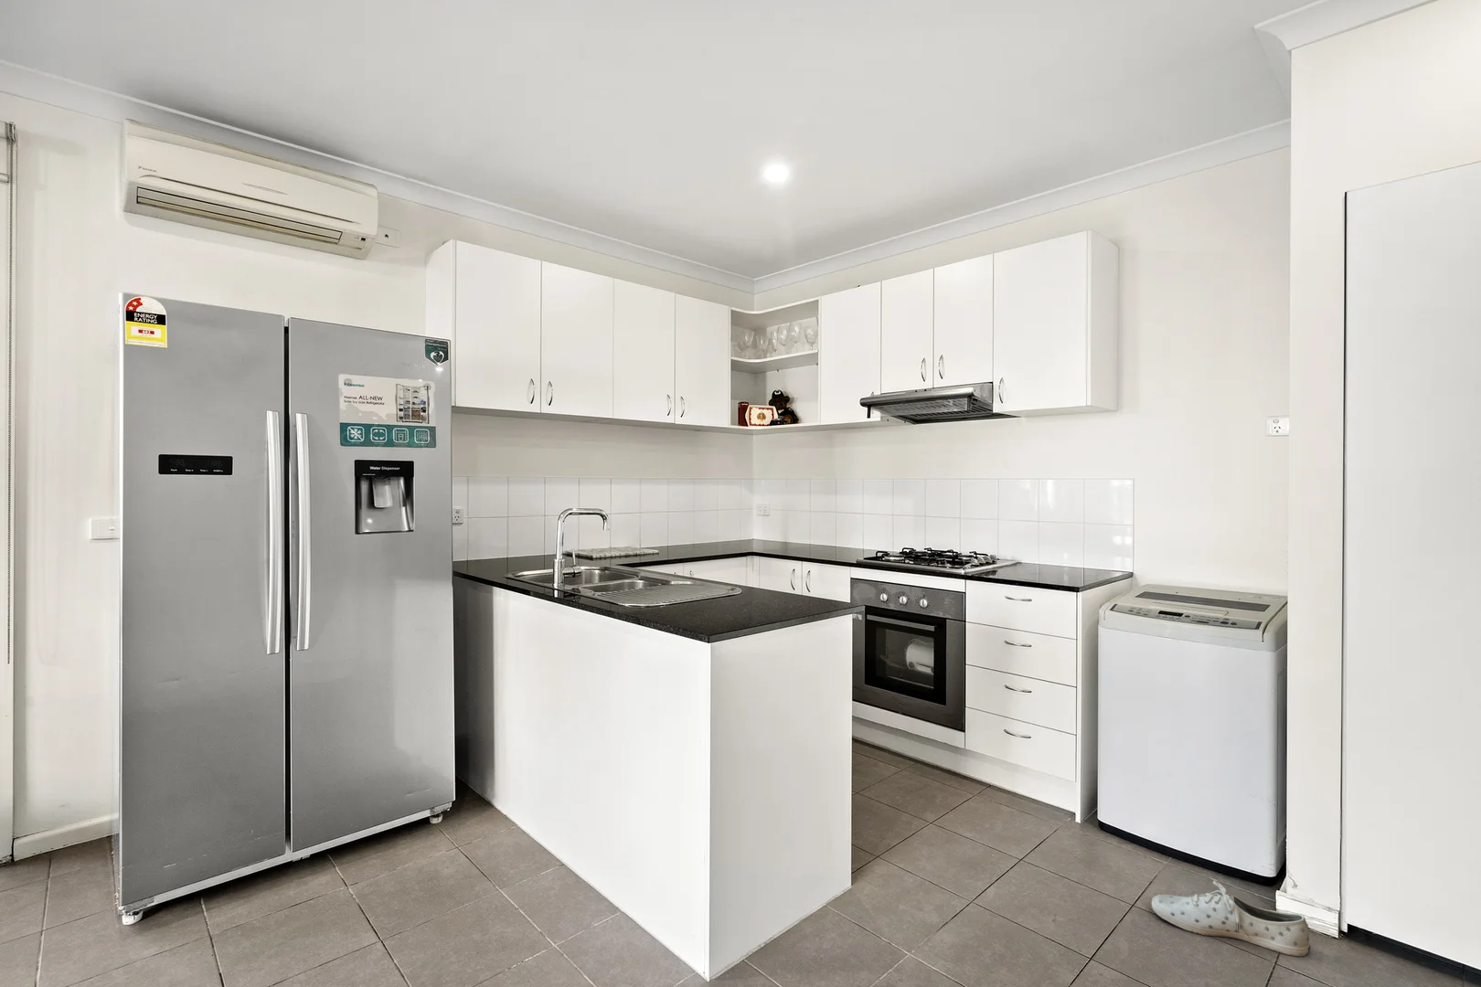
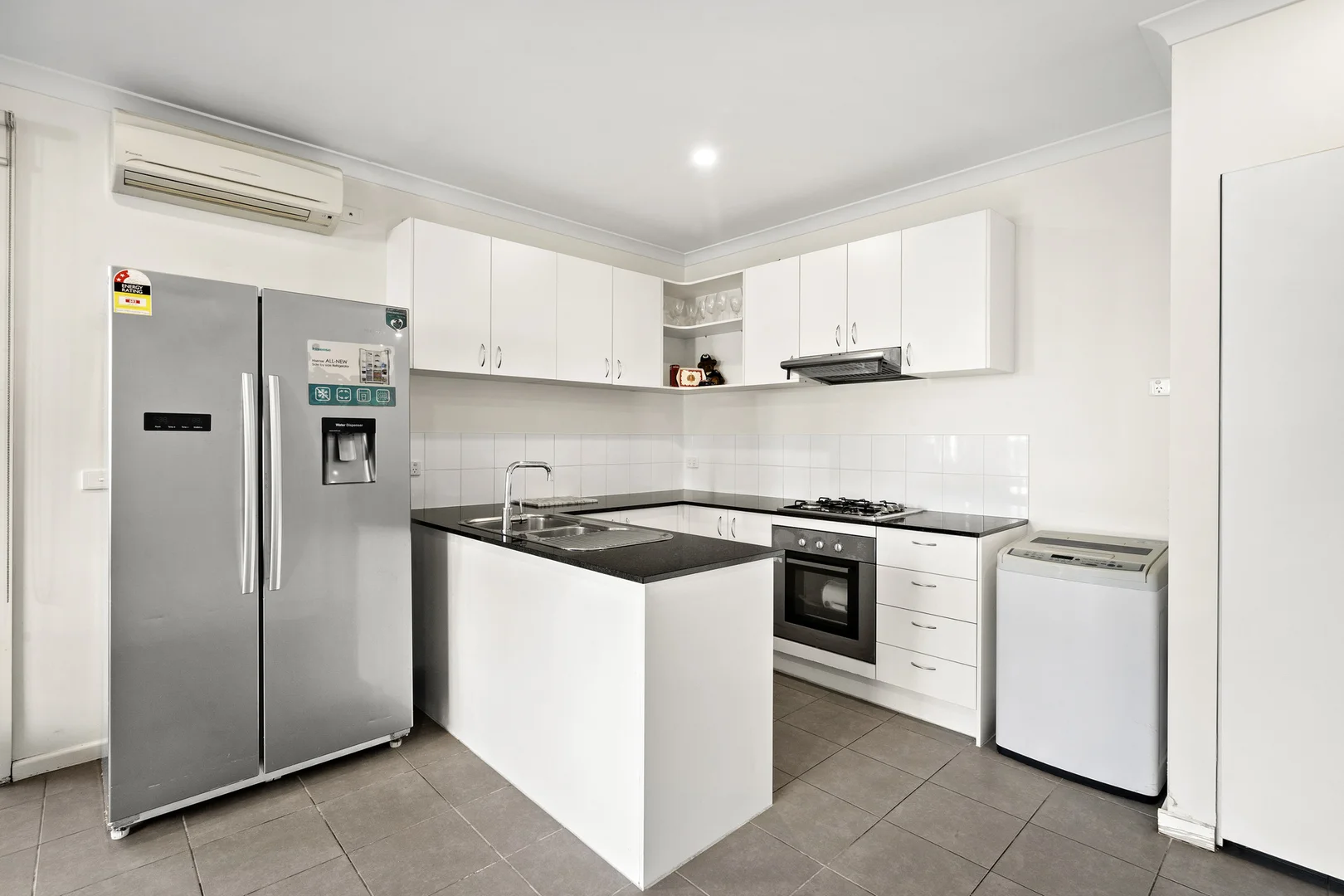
- shoe [1152,879,1311,957]
